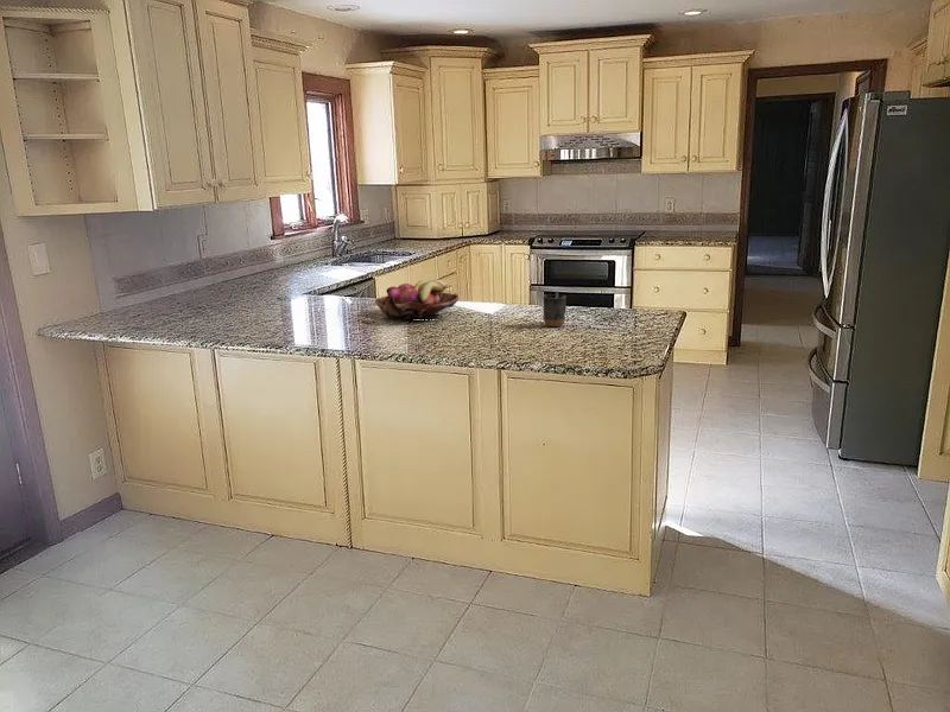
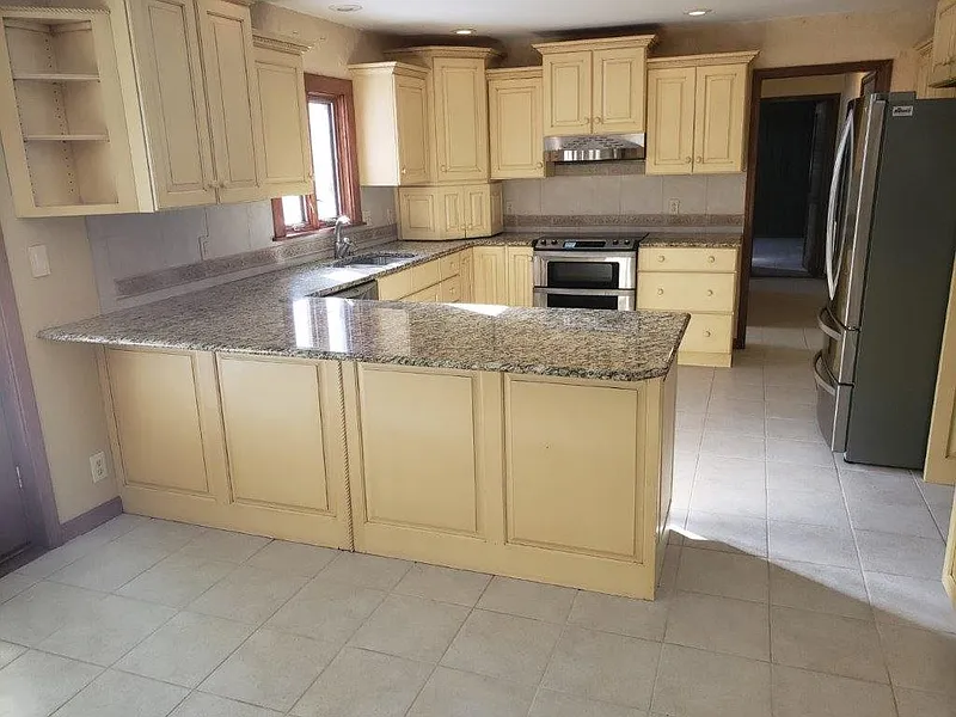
- mug [543,290,569,328]
- fruit basket [374,278,460,320]
